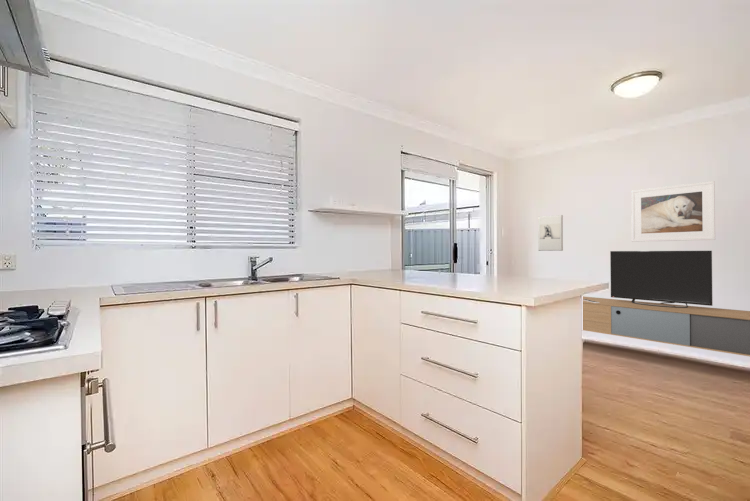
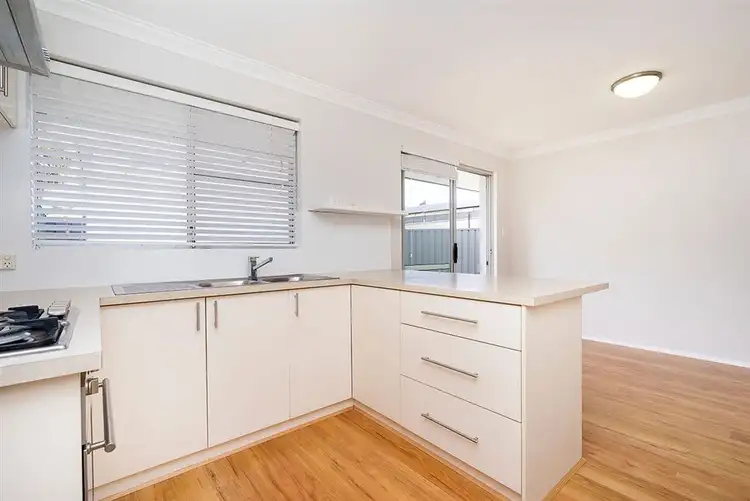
- media console [582,250,750,357]
- wall sculpture [537,214,564,252]
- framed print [630,180,716,243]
